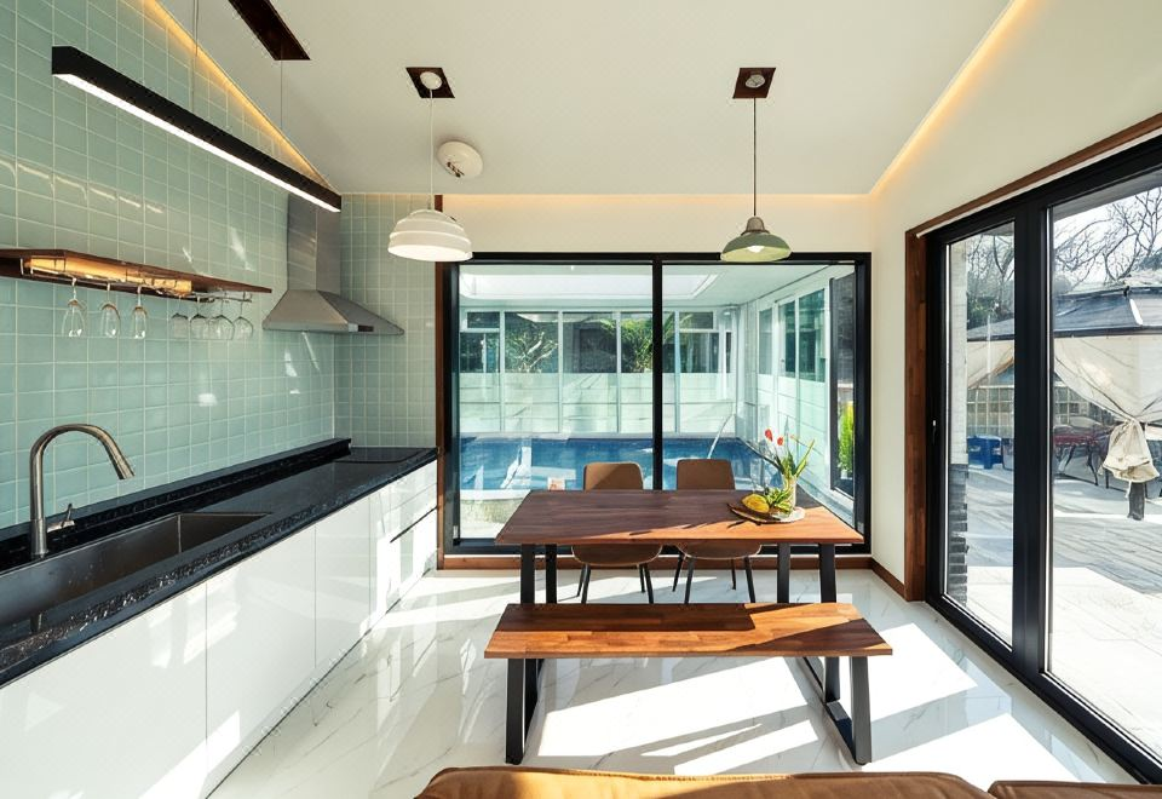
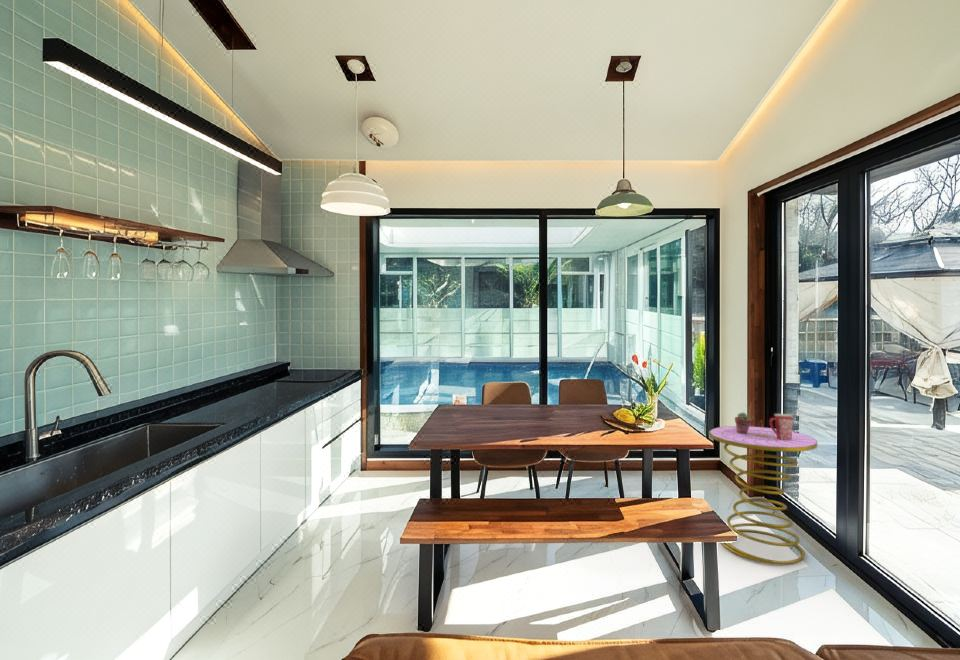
+ mug [768,413,794,440]
+ side table [709,425,818,565]
+ potted succulent [734,411,753,434]
